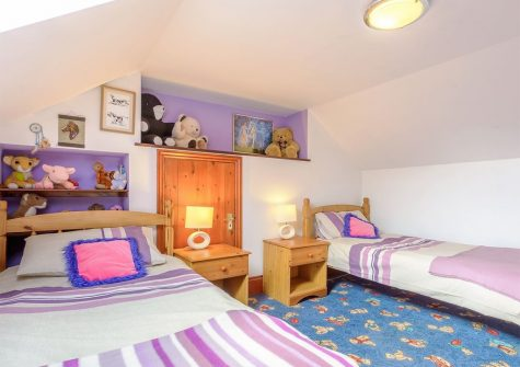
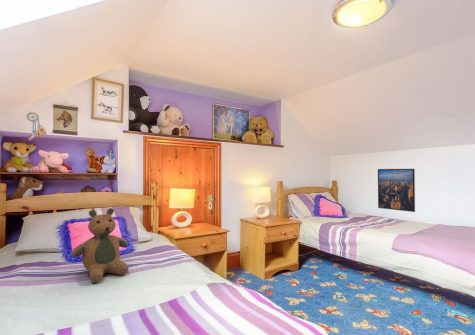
+ teddy bear [70,207,130,283]
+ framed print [377,168,416,213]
